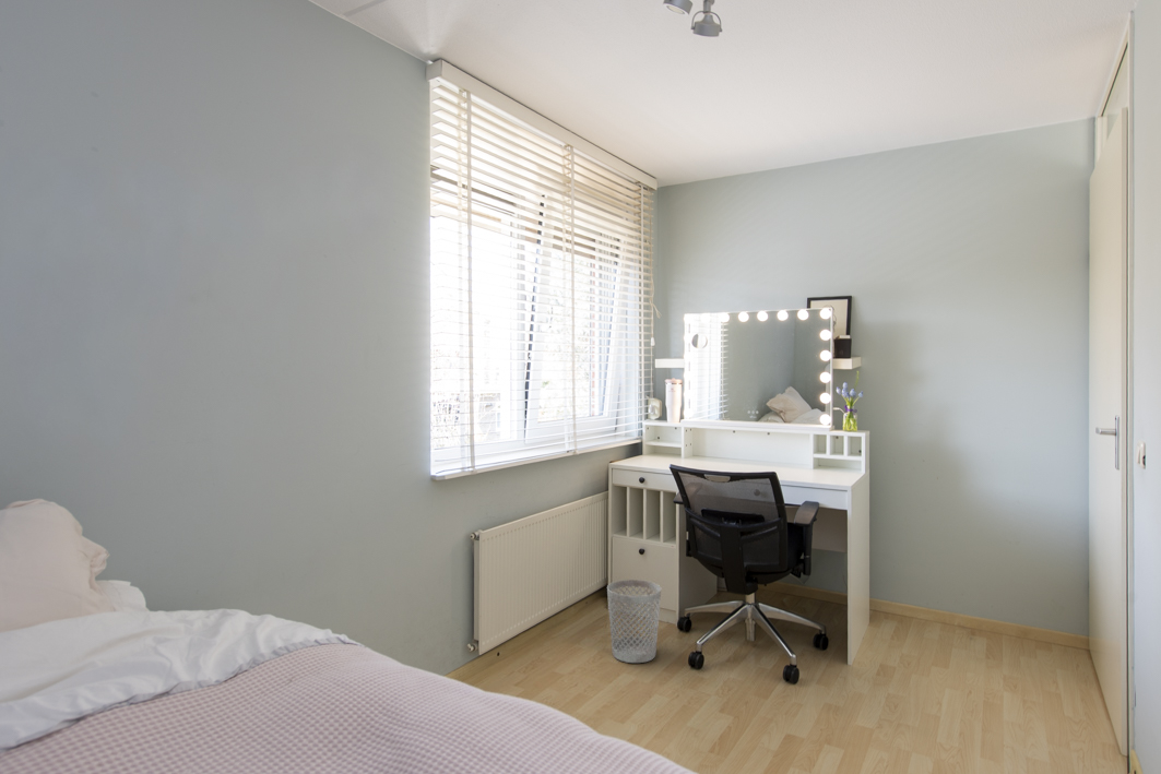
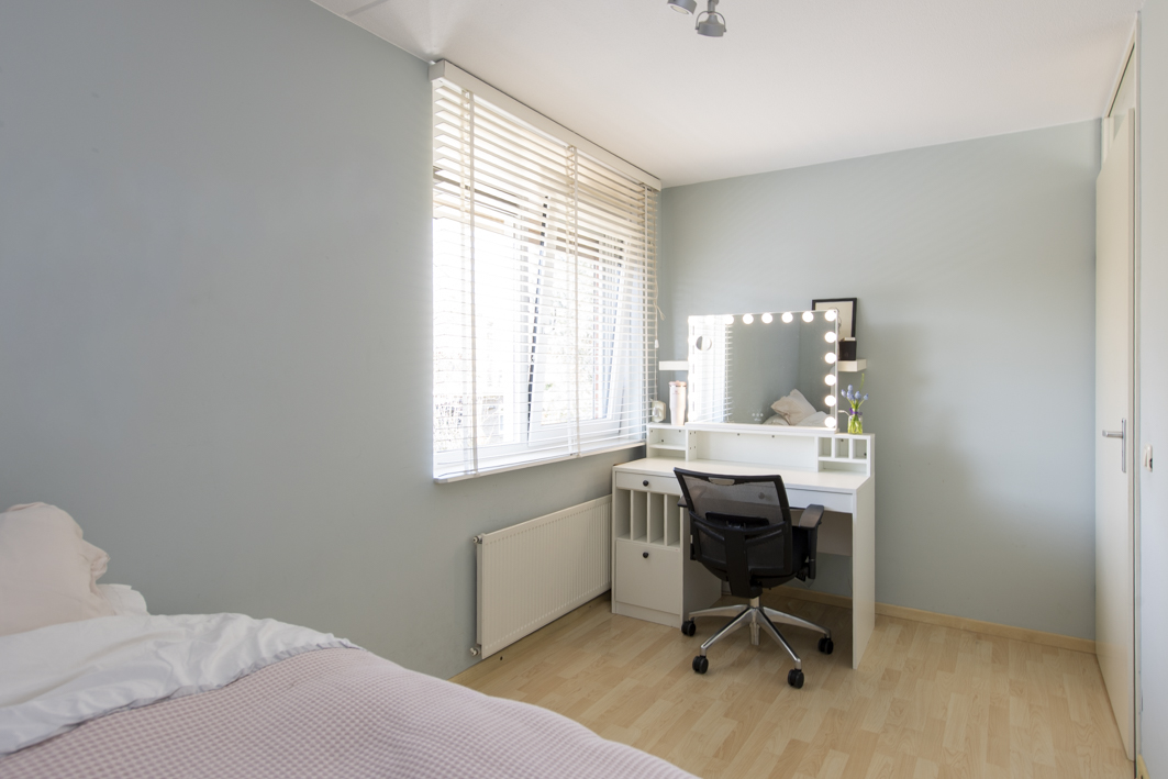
- wastebasket [606,579,662,664]
